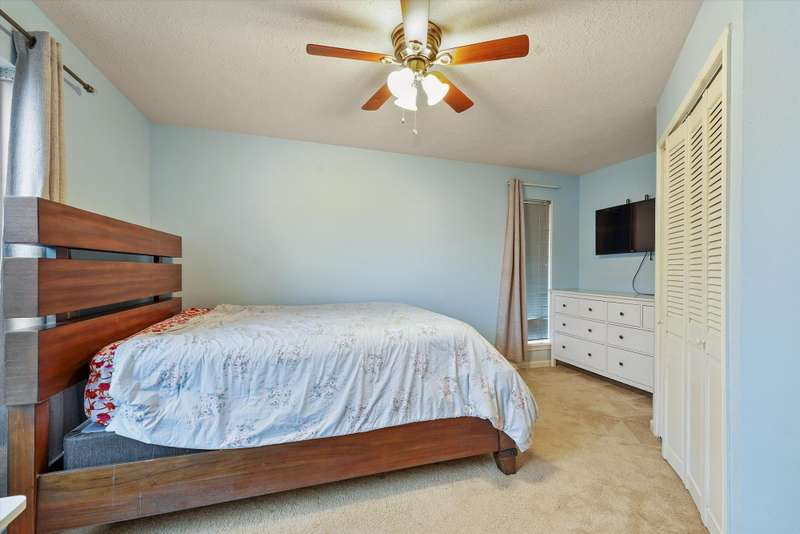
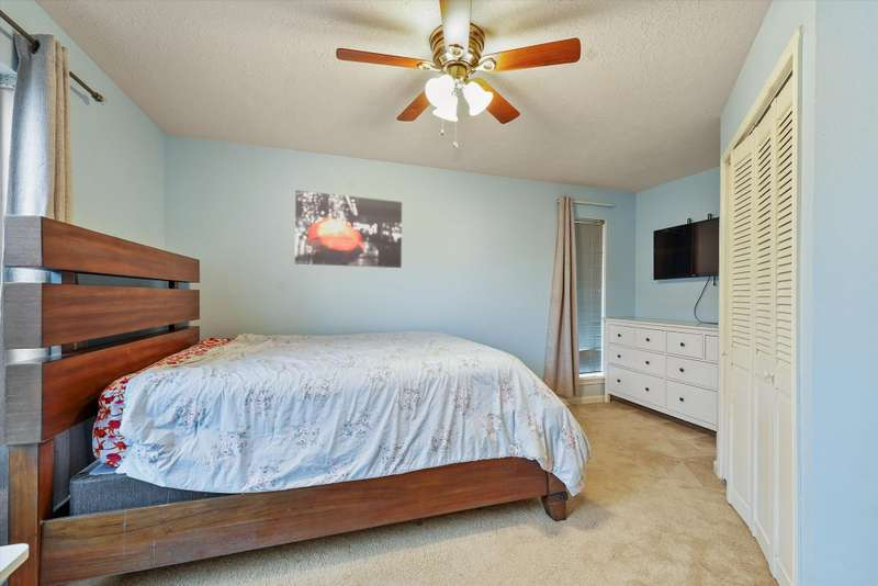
+ wall art [294,189,403,269]
